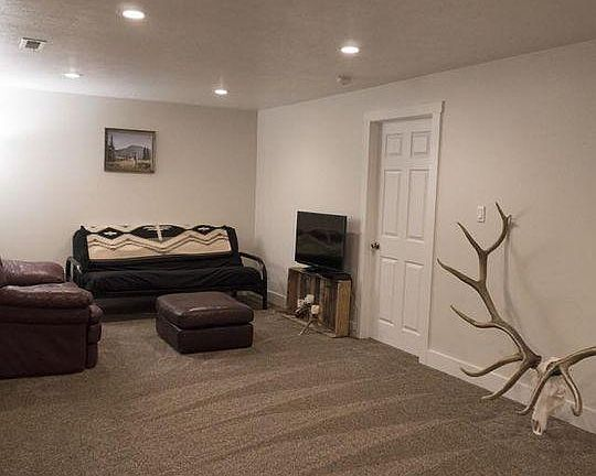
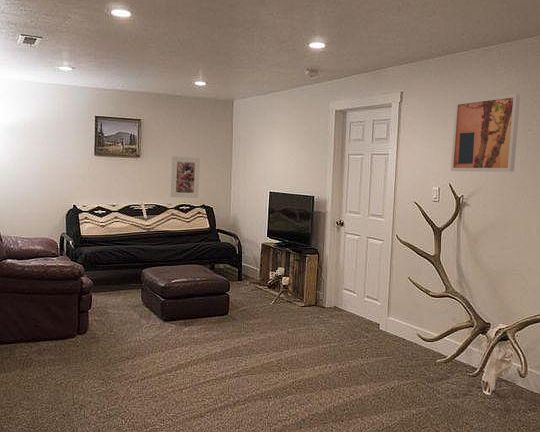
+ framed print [170,155,201,199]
+ wall art [450,93,521,173]
